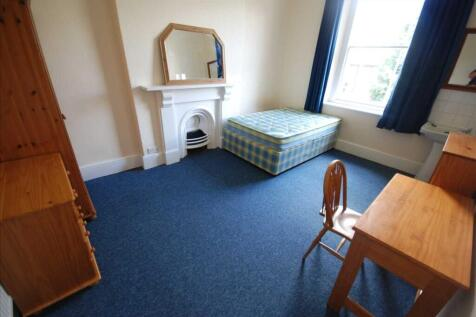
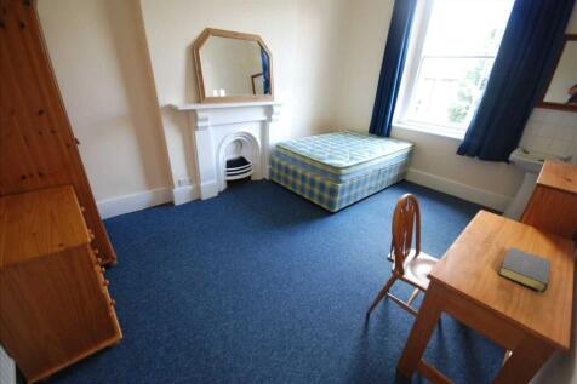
+ bible [497,246,552,293]
